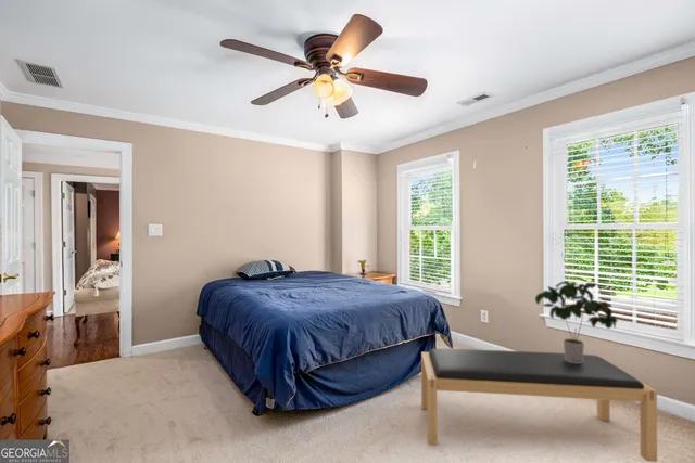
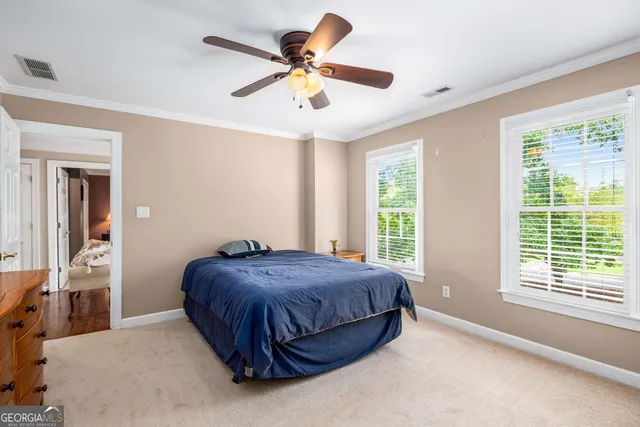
- bench [420,348,658,463]
- potted plant [534,280,619,363]
